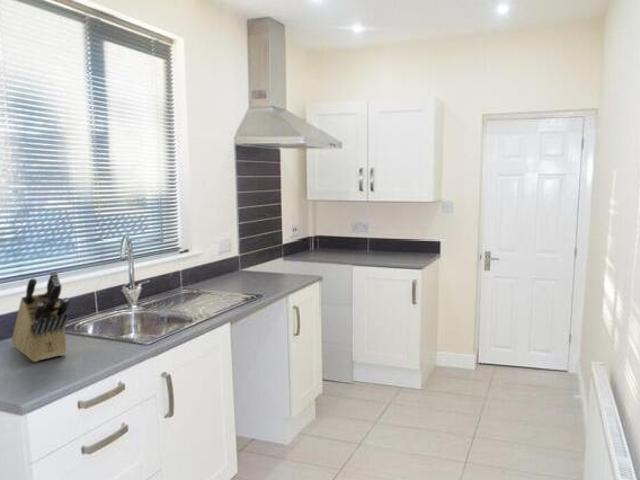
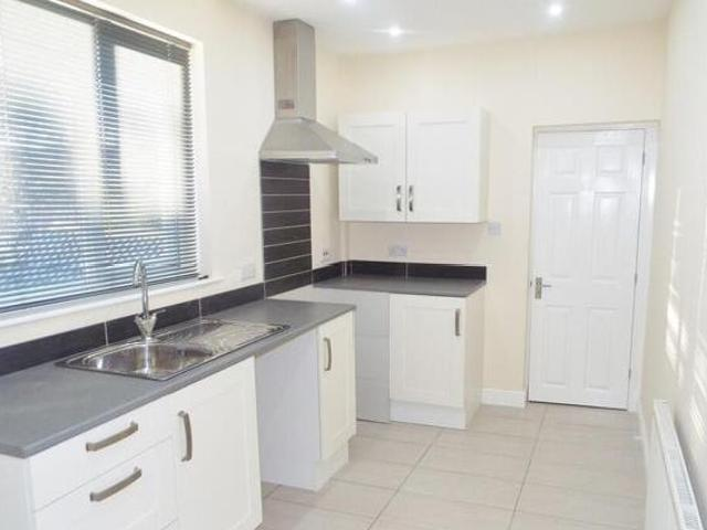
- knife block [11,270,71,363]
